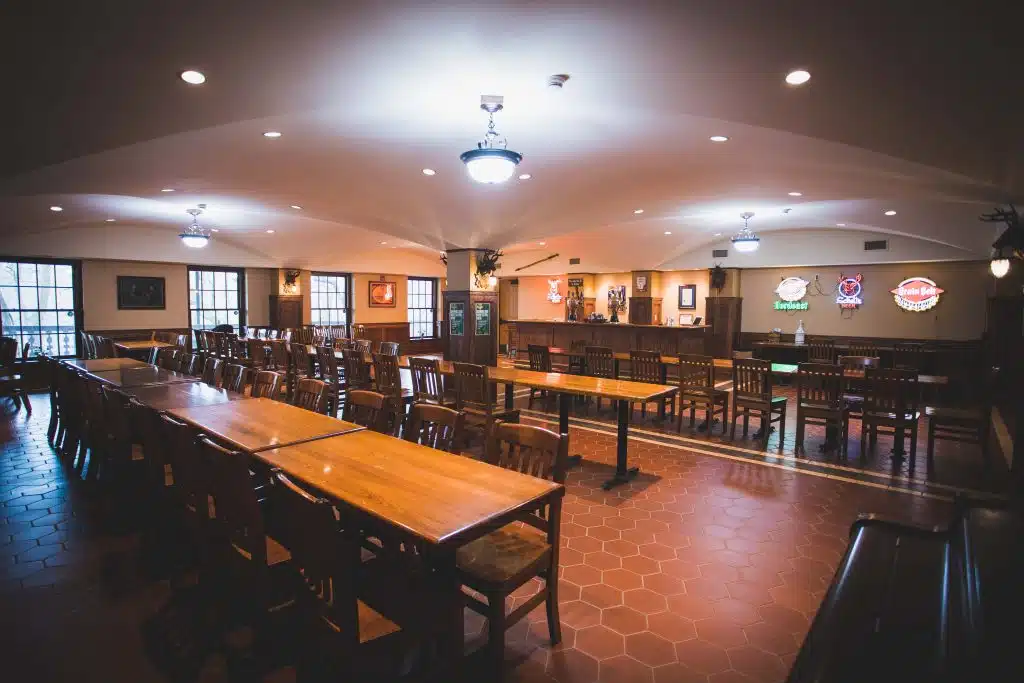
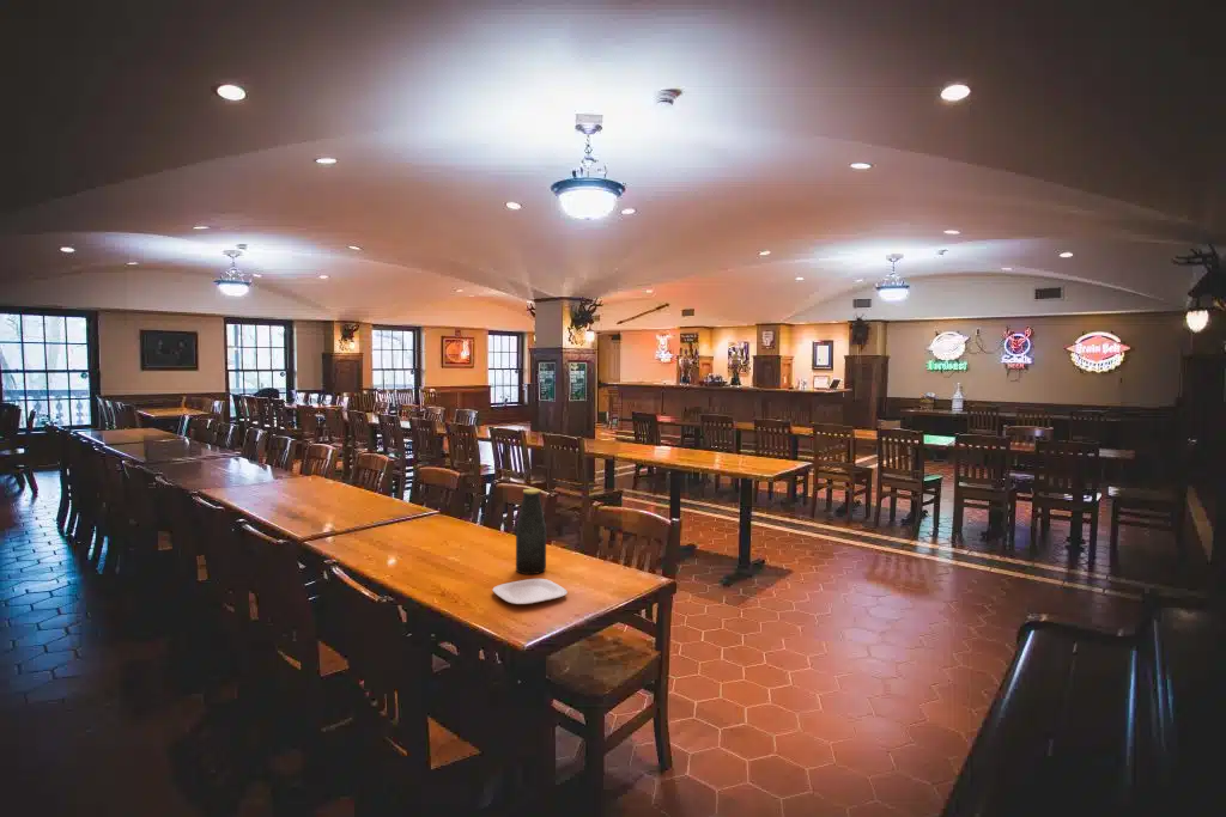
+ bottle [515,488,547,575]
+ plate [492,578,569,605]
